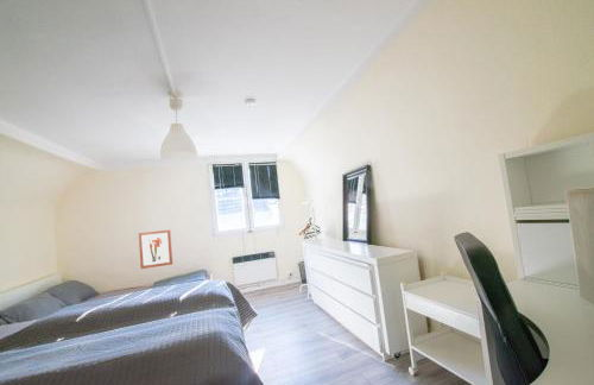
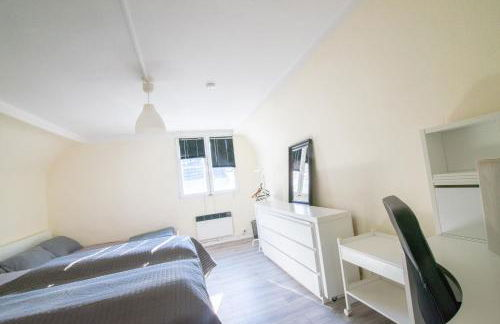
- wall art [138,229,173,270]
